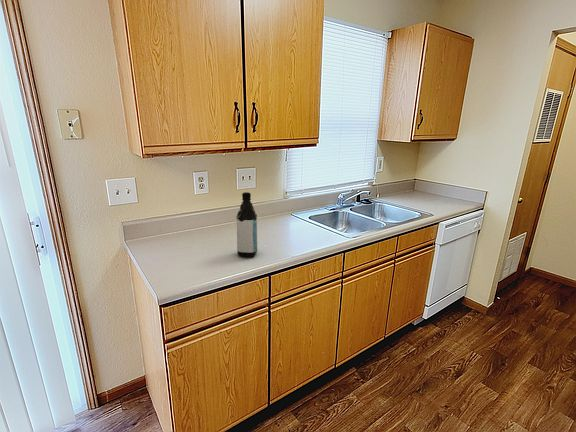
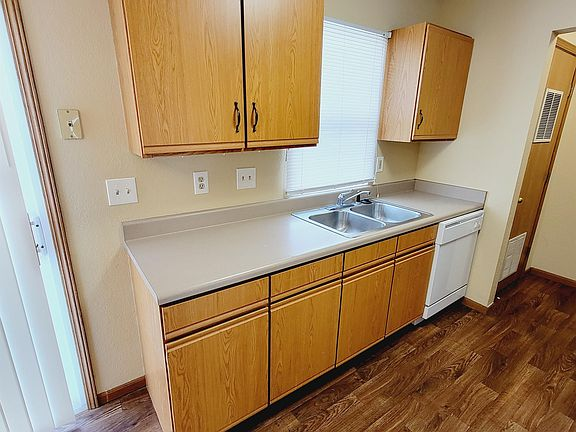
- water bottle [235,191,258,258]
